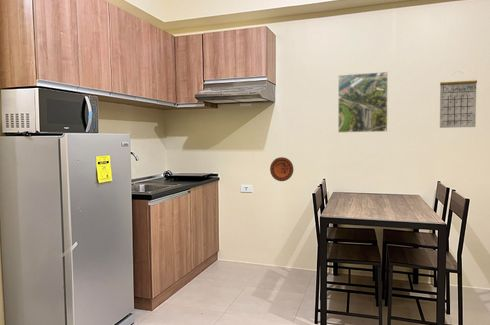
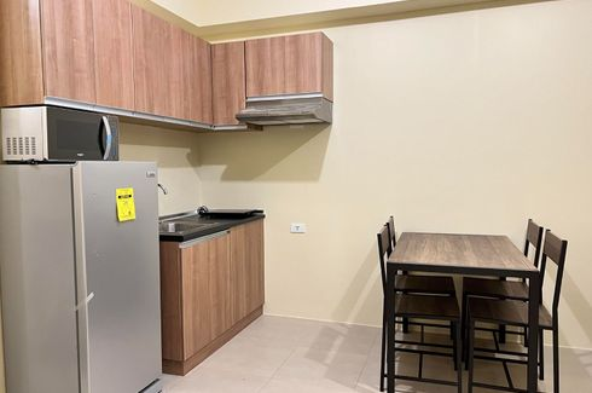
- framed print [337,71,389,134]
- calendar [439,70,478,129]
- decorative plate [269,156,294,182]
